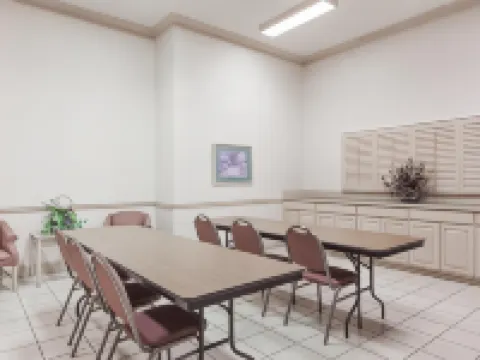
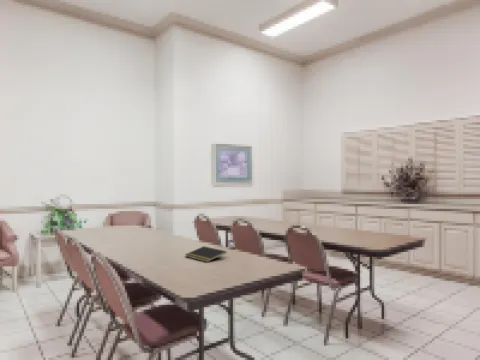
+ notepad [184,245,227,263]
